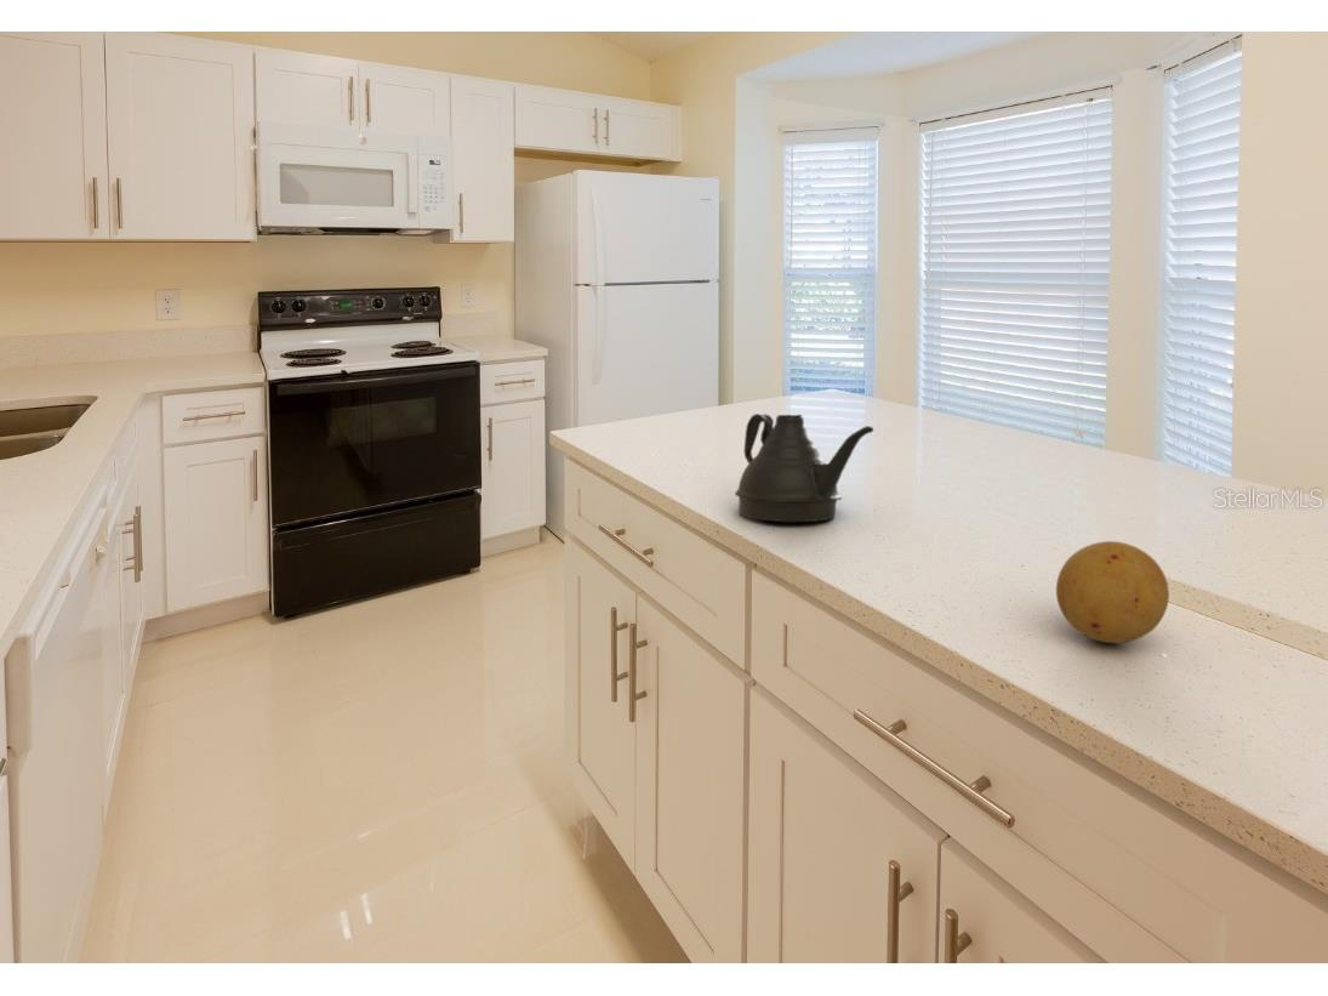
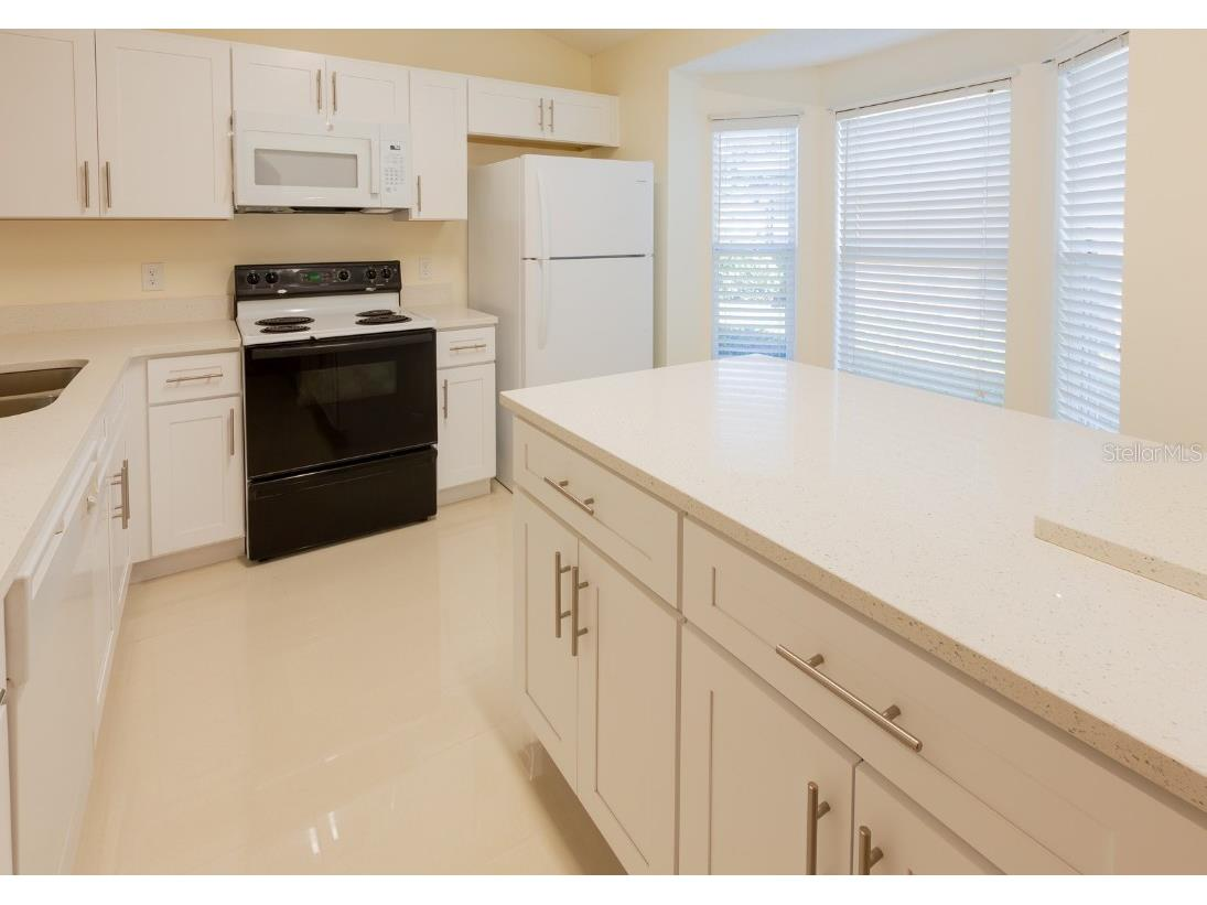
- fruit [1055,540,1170,644]
- teapot [734,412,874,523]
